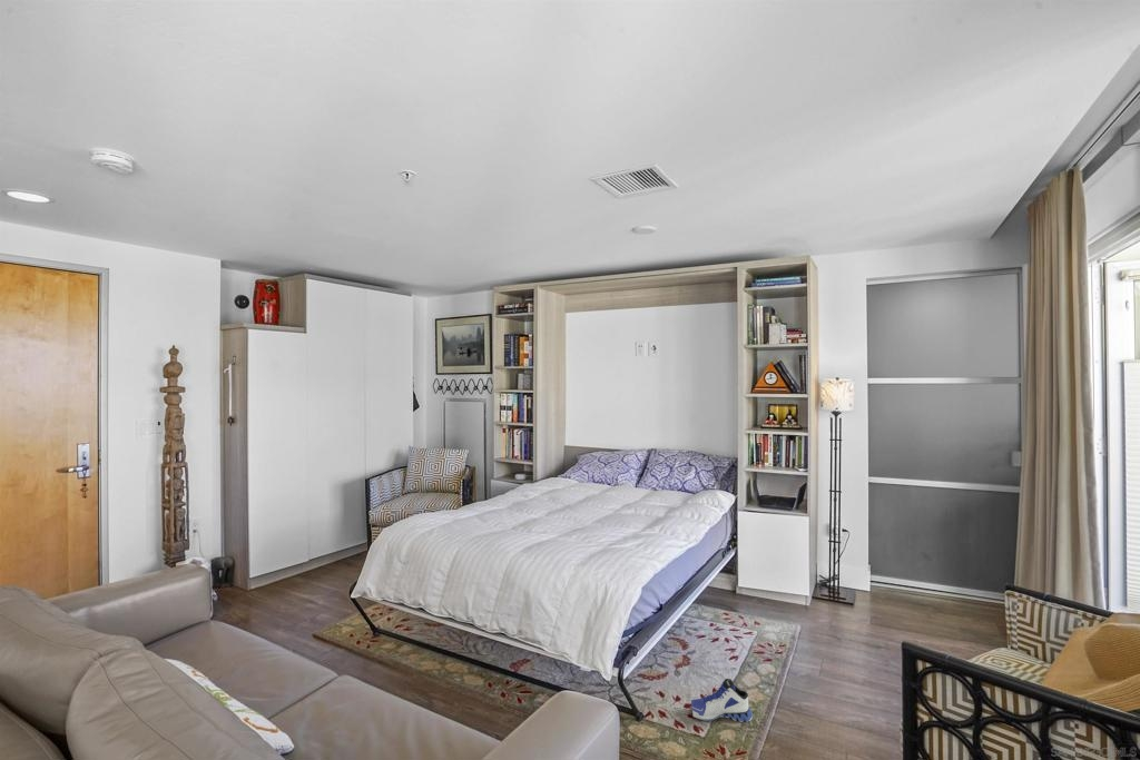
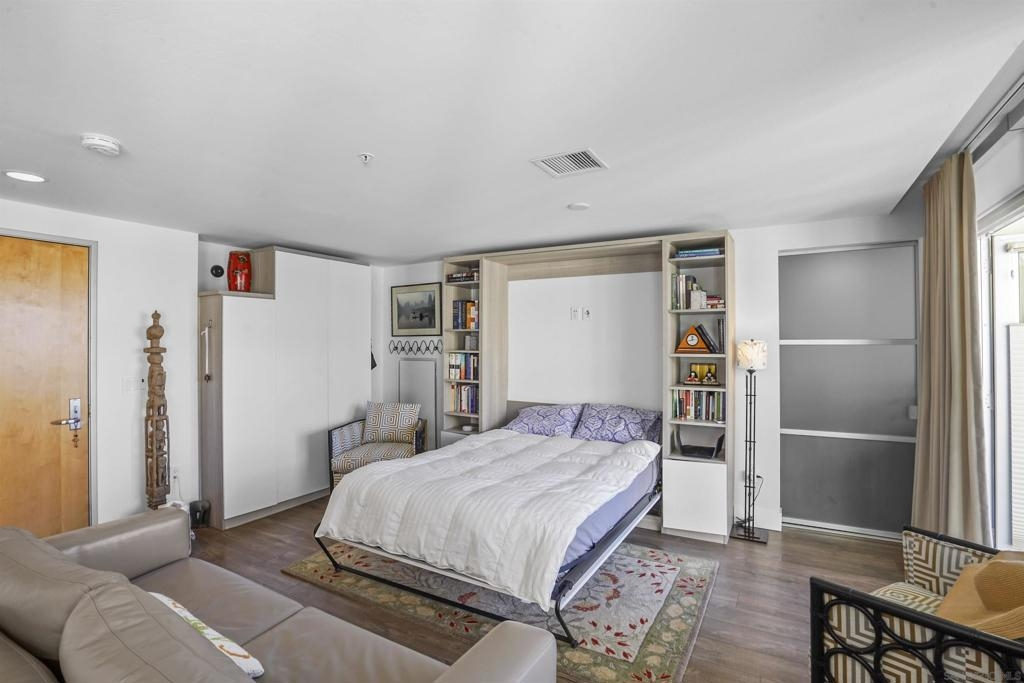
- sneaker [690,678,754,723]
